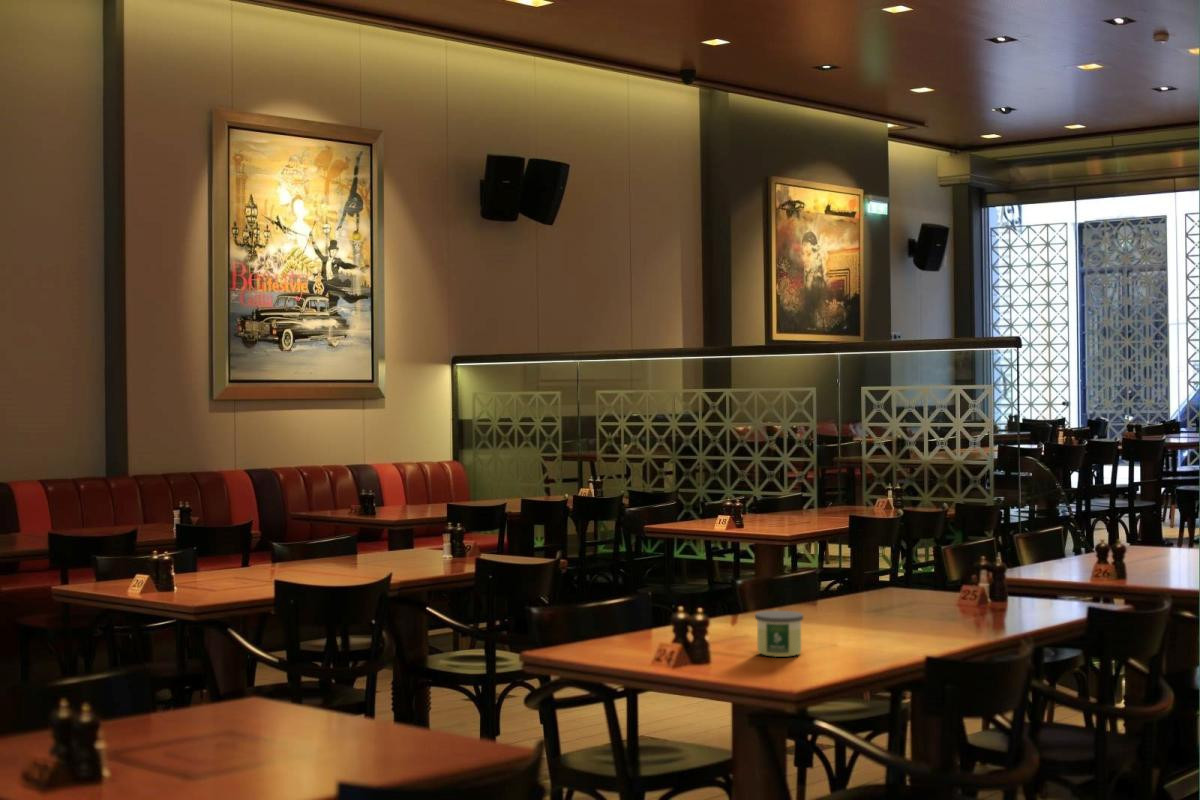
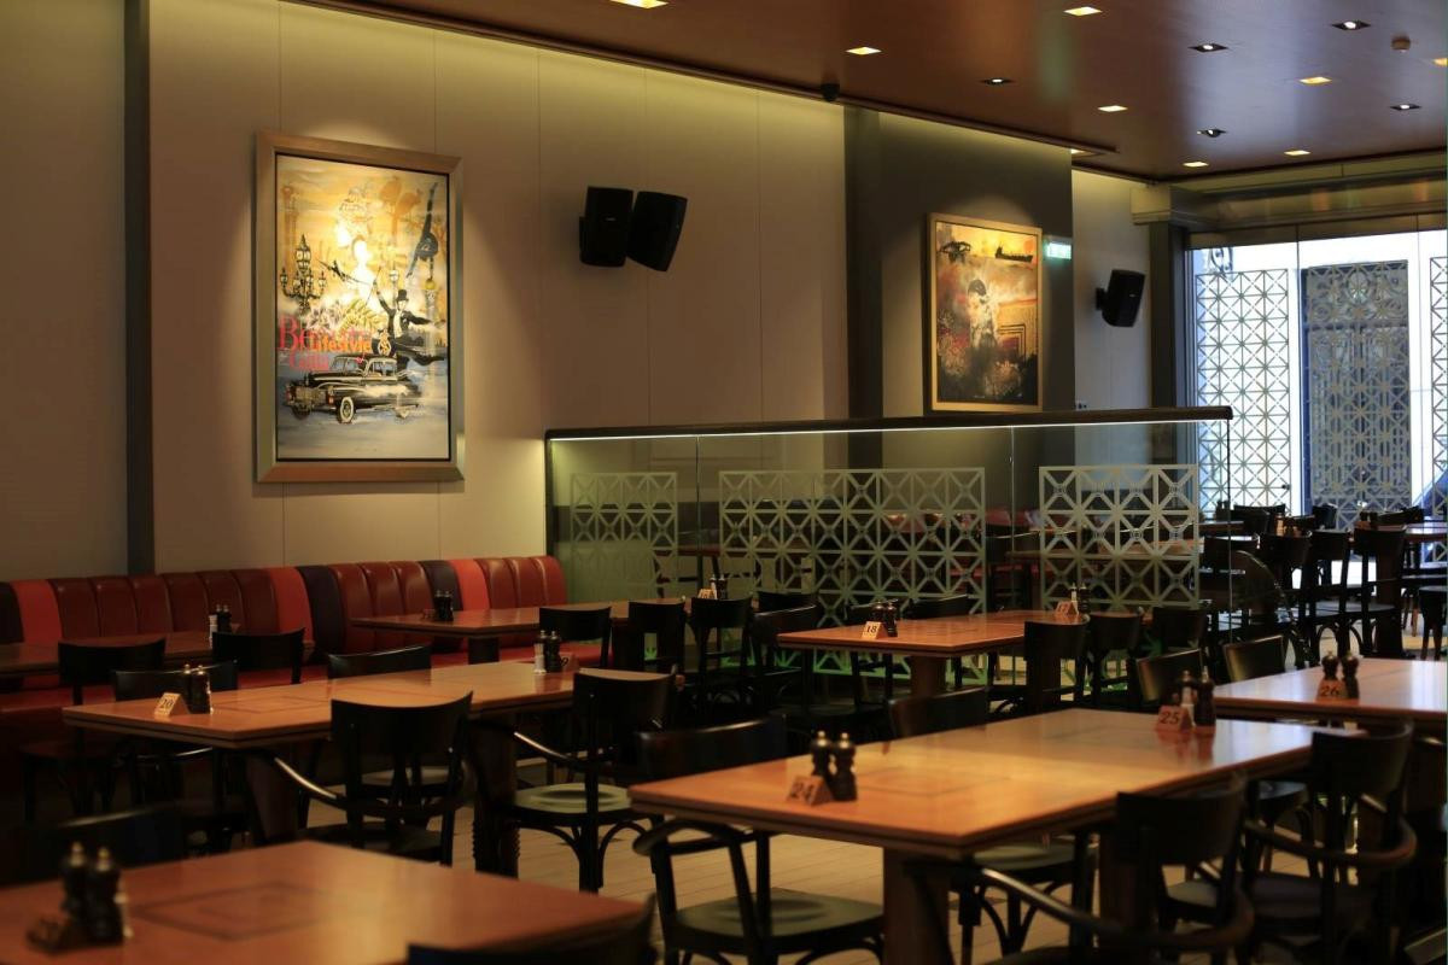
- candle [754,610,804,658]
